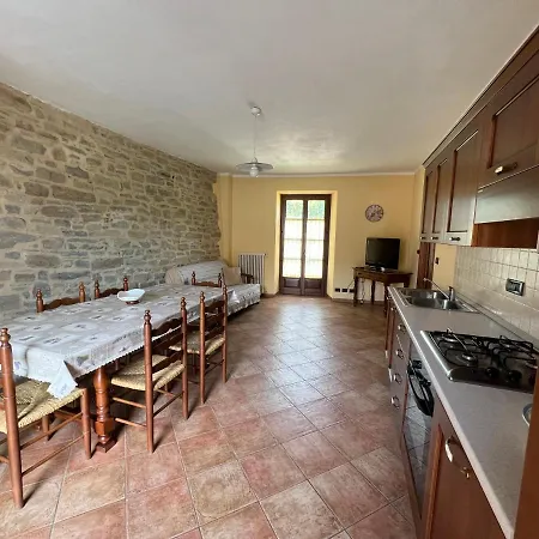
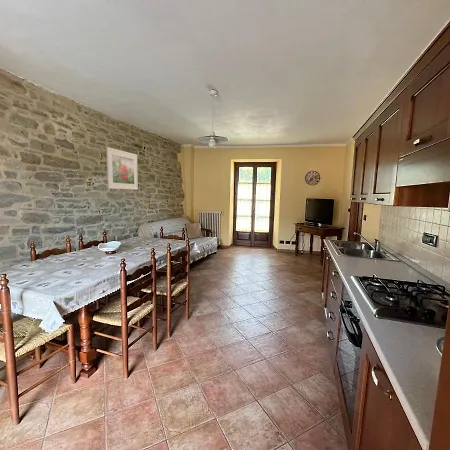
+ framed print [106,146,139,191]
